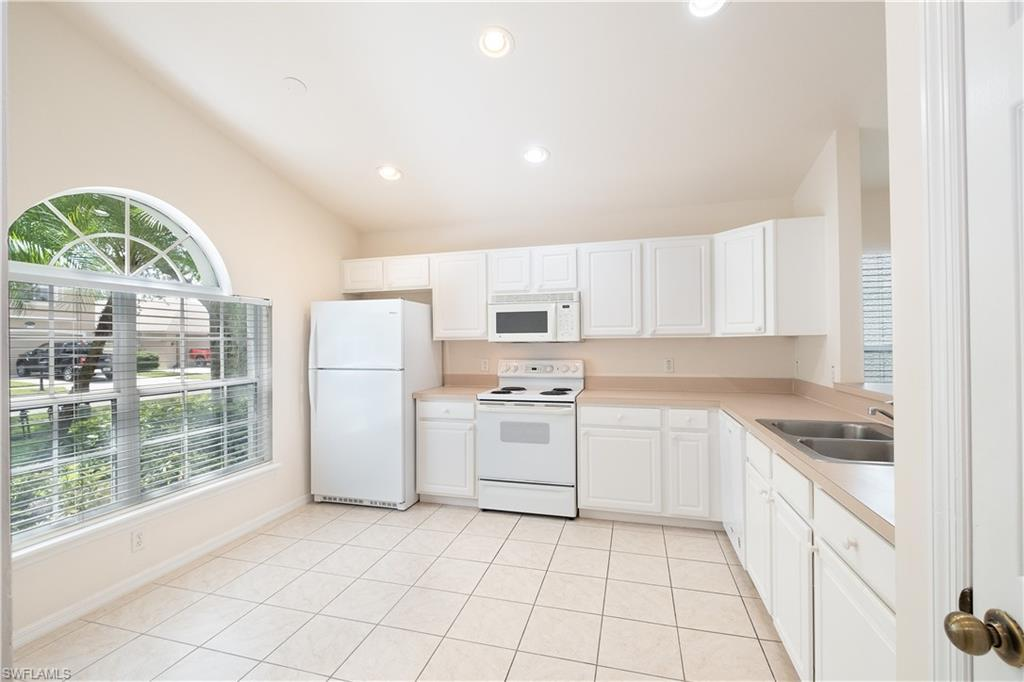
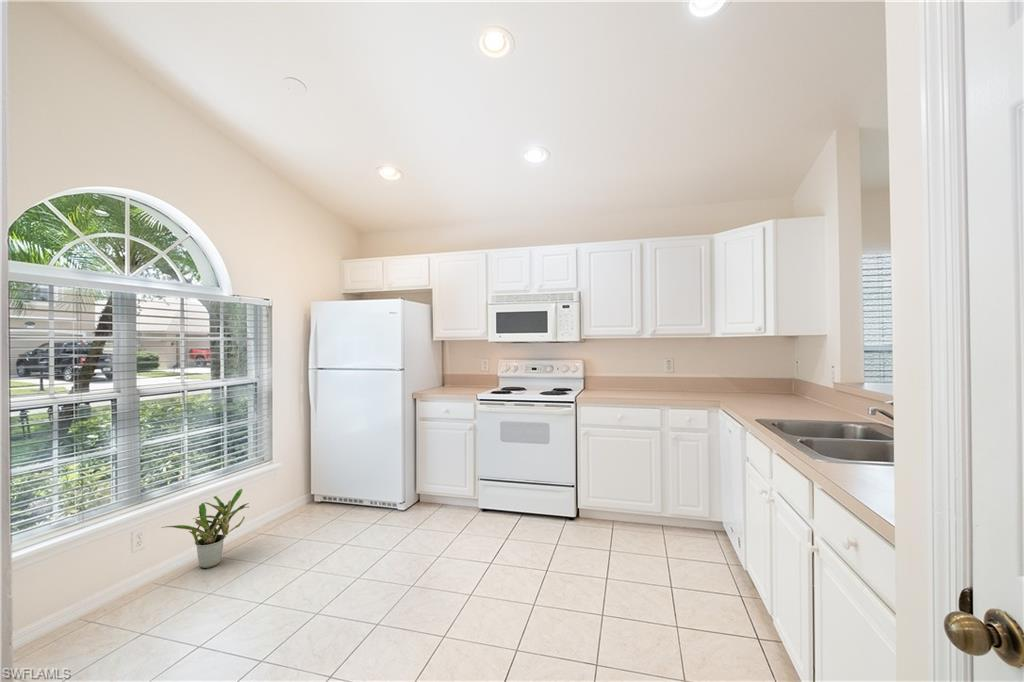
+ potted plant [160,488,250,569]
